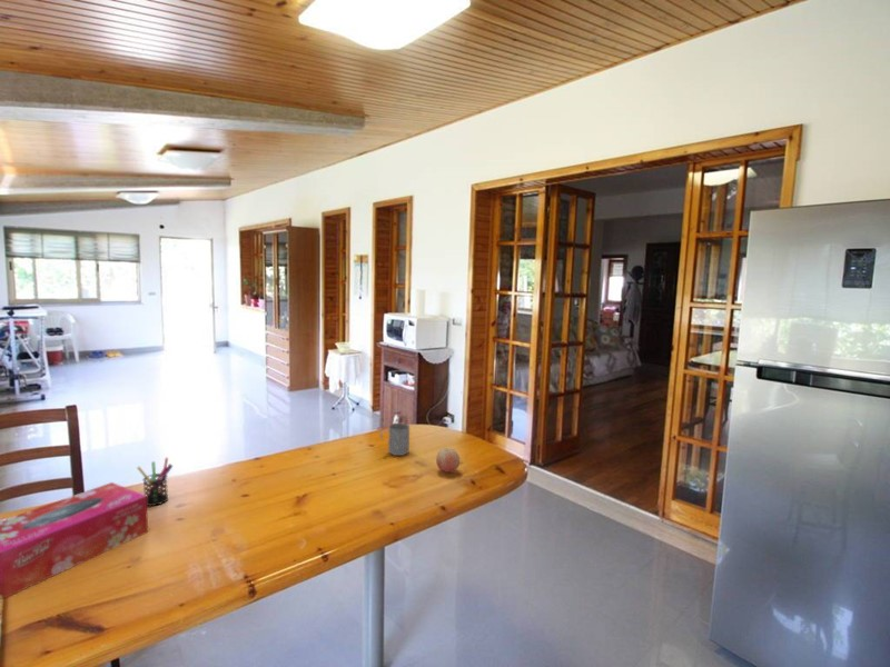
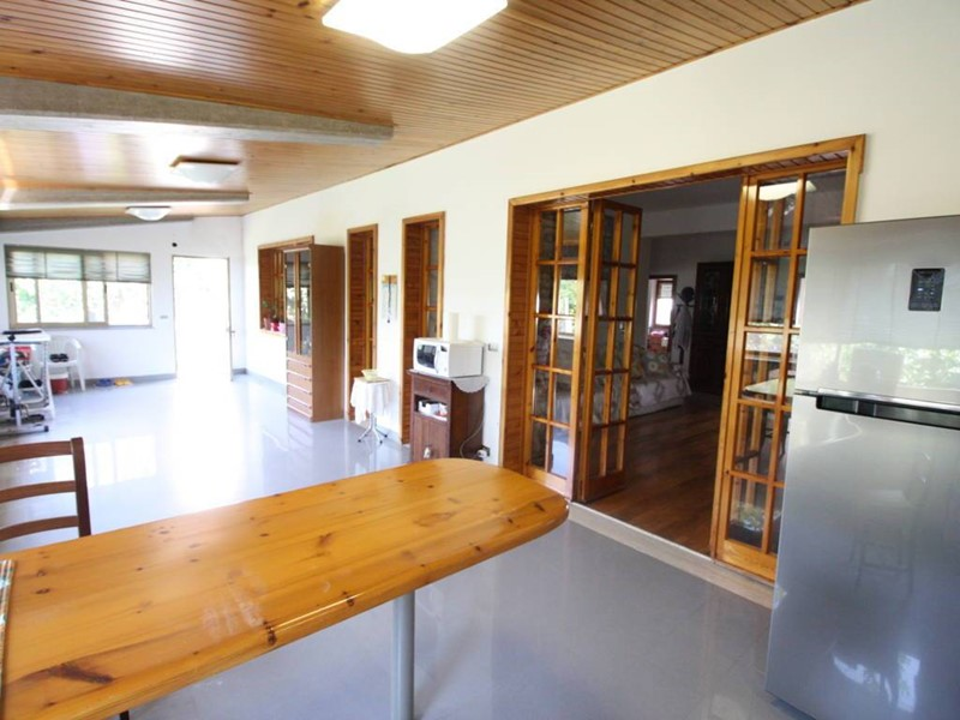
- pen holder [136,457,174,507]
- mug [379,422,411,457]
- tissue box [0,481,149,599]
- fruit [435,447,461,474]
